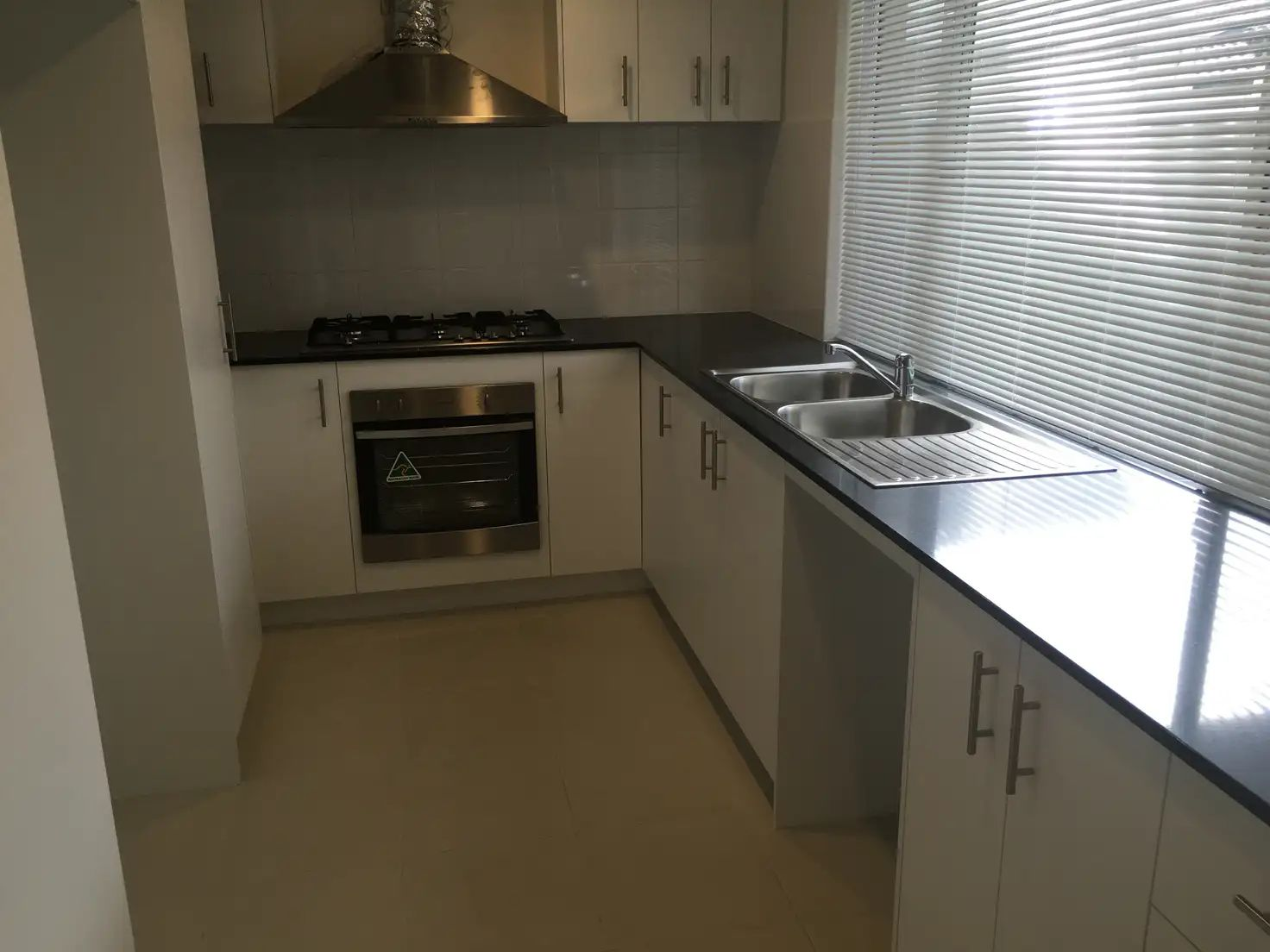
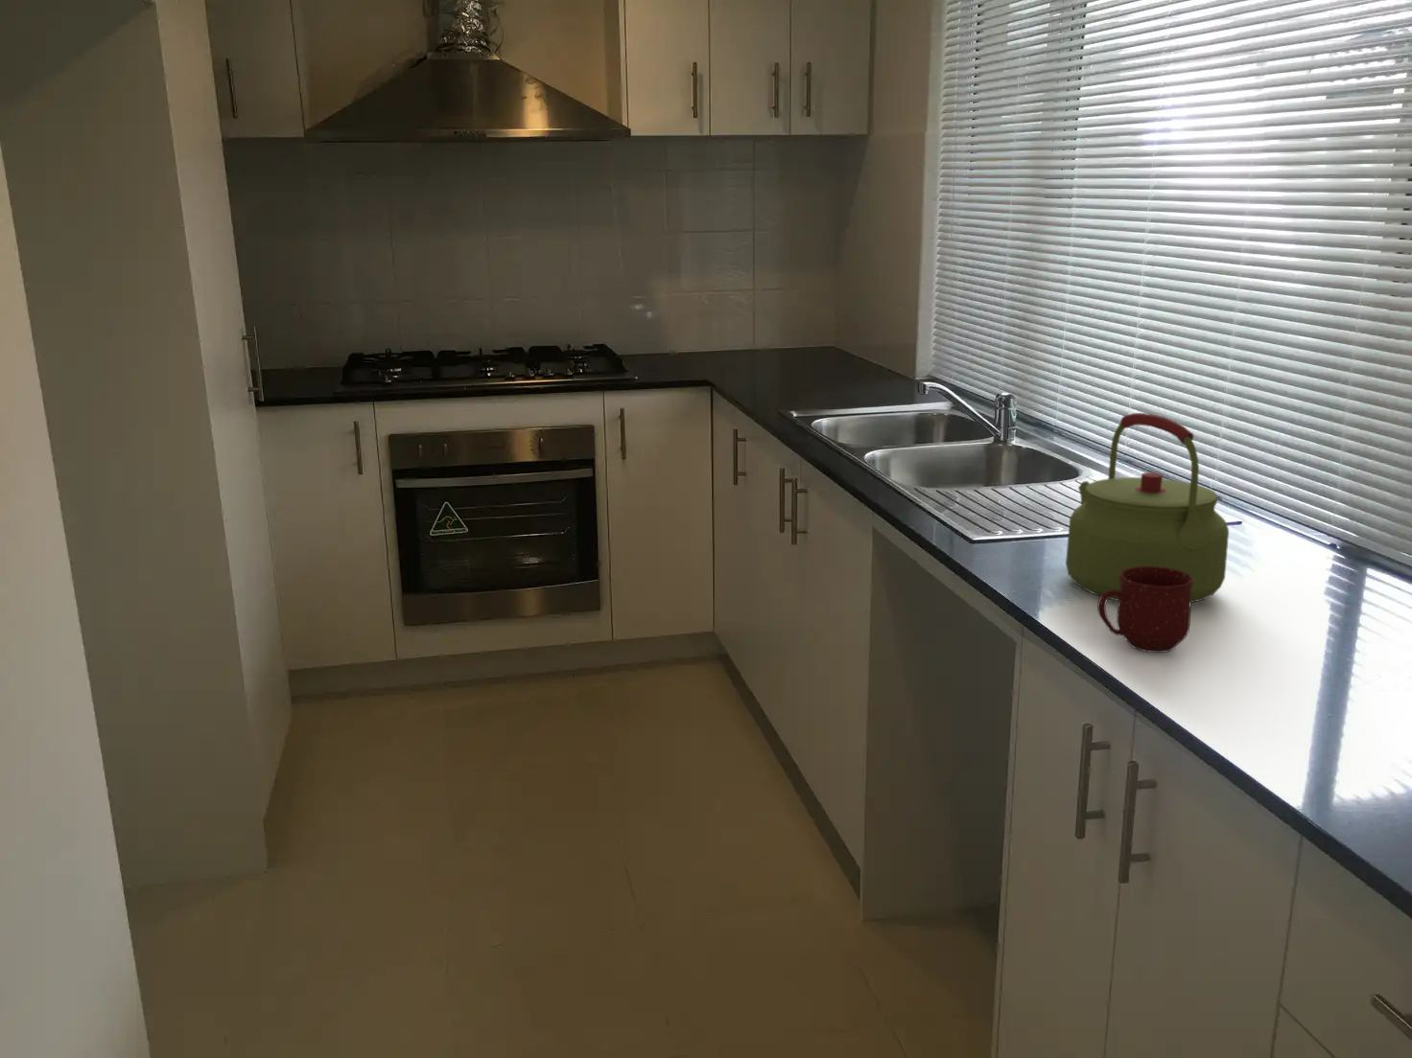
+ mug [1096,567,1194,653]
+ kettle [1065,412,1230,603]
